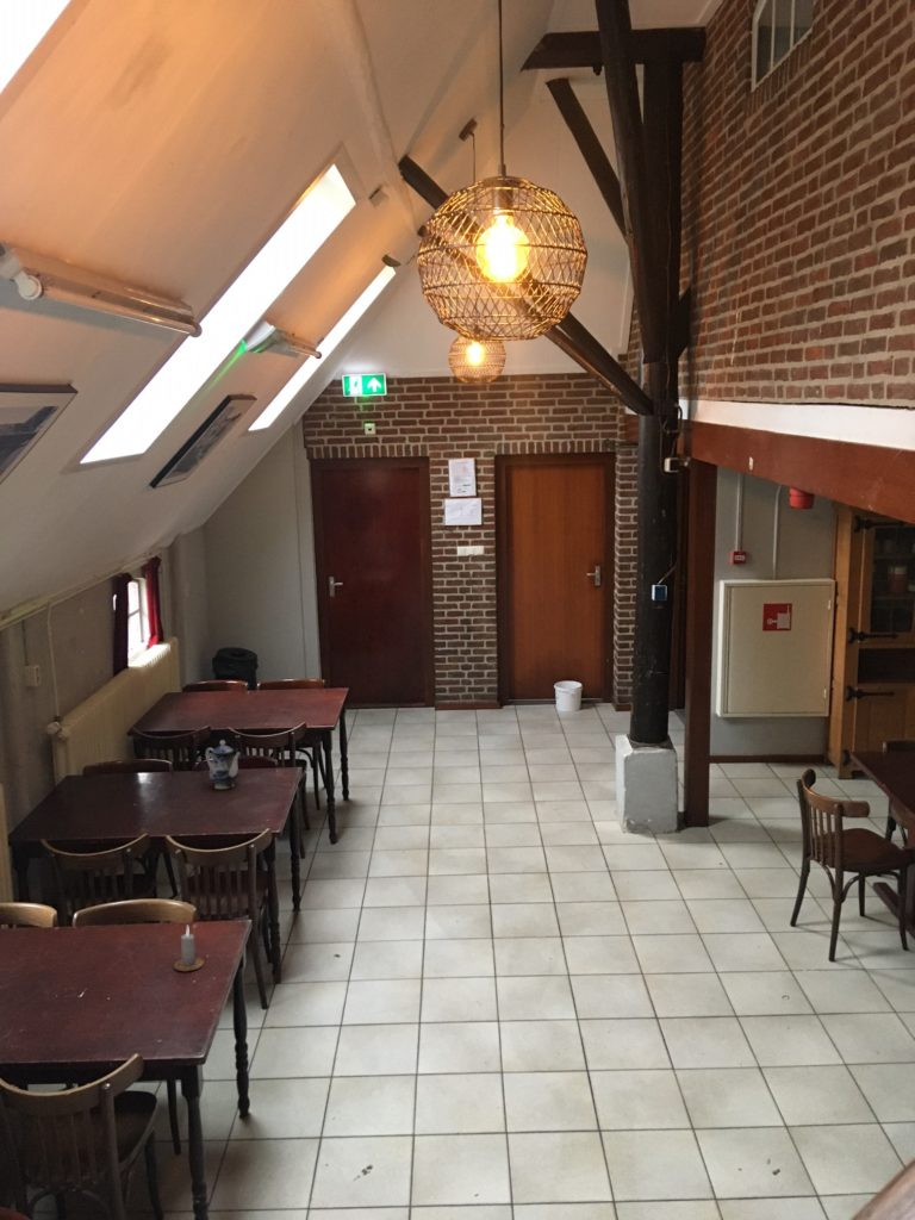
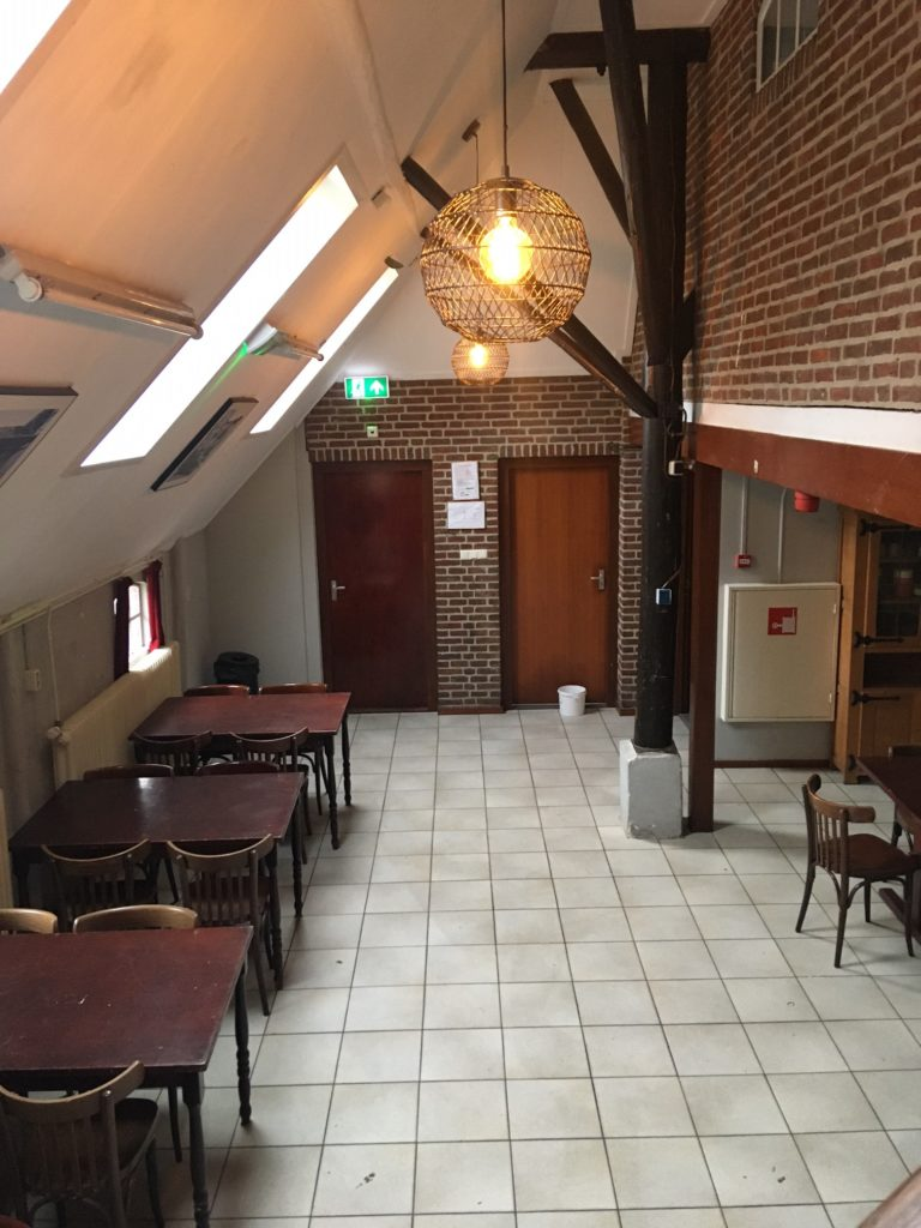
- candle [173,923,205,972]
- teapot [205,739,242,790]
